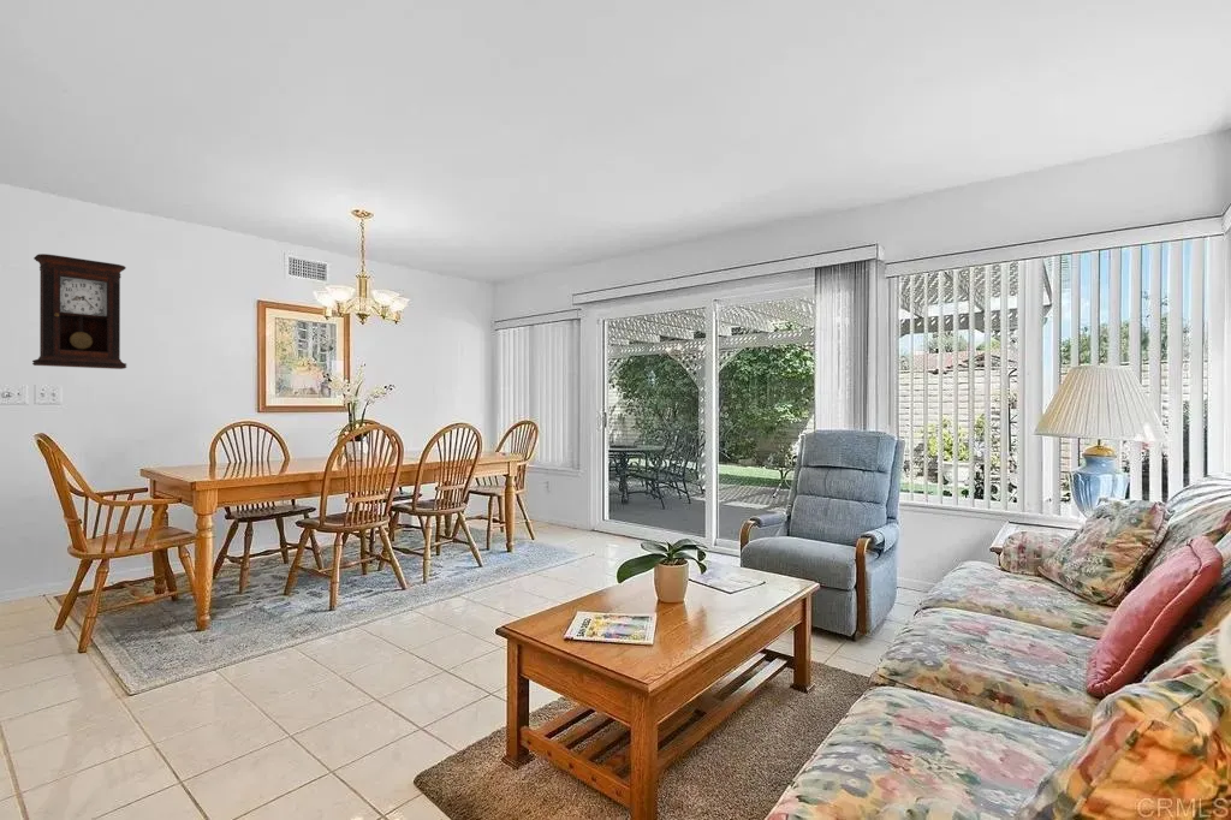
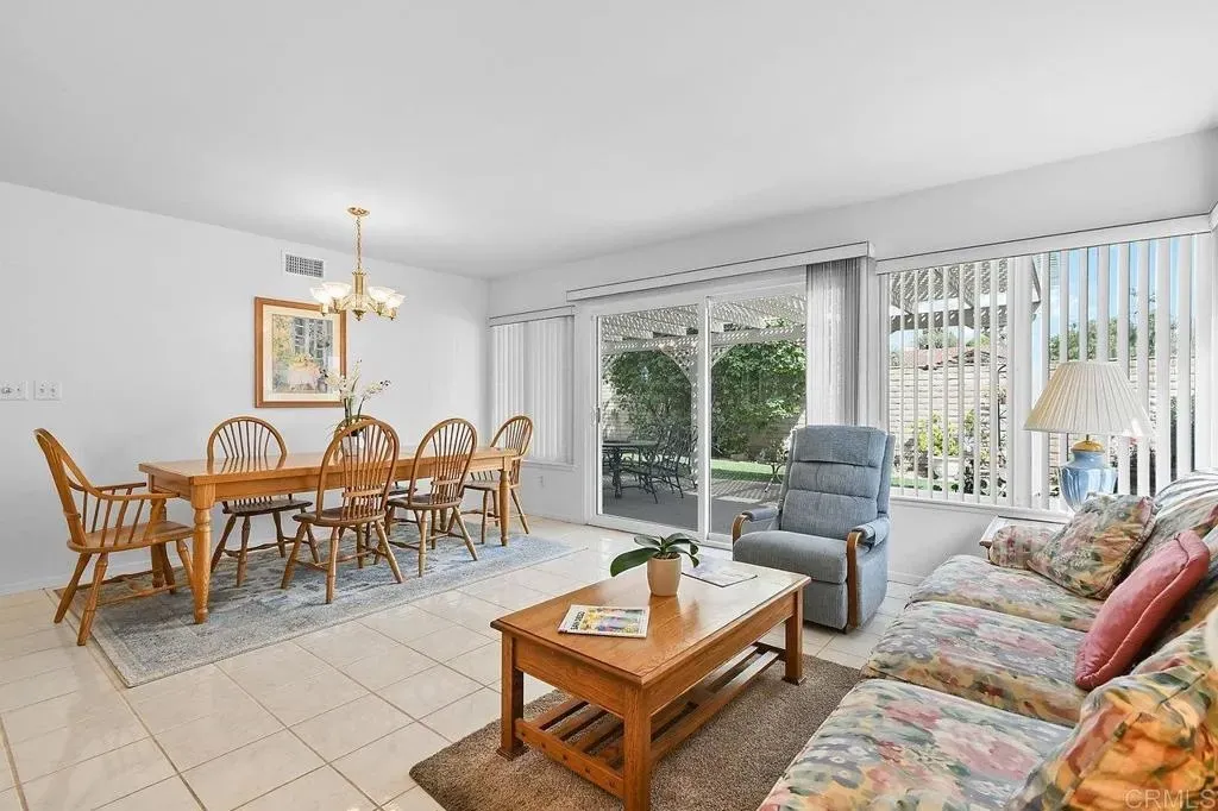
- pendulum clock [31,252,127,370]
